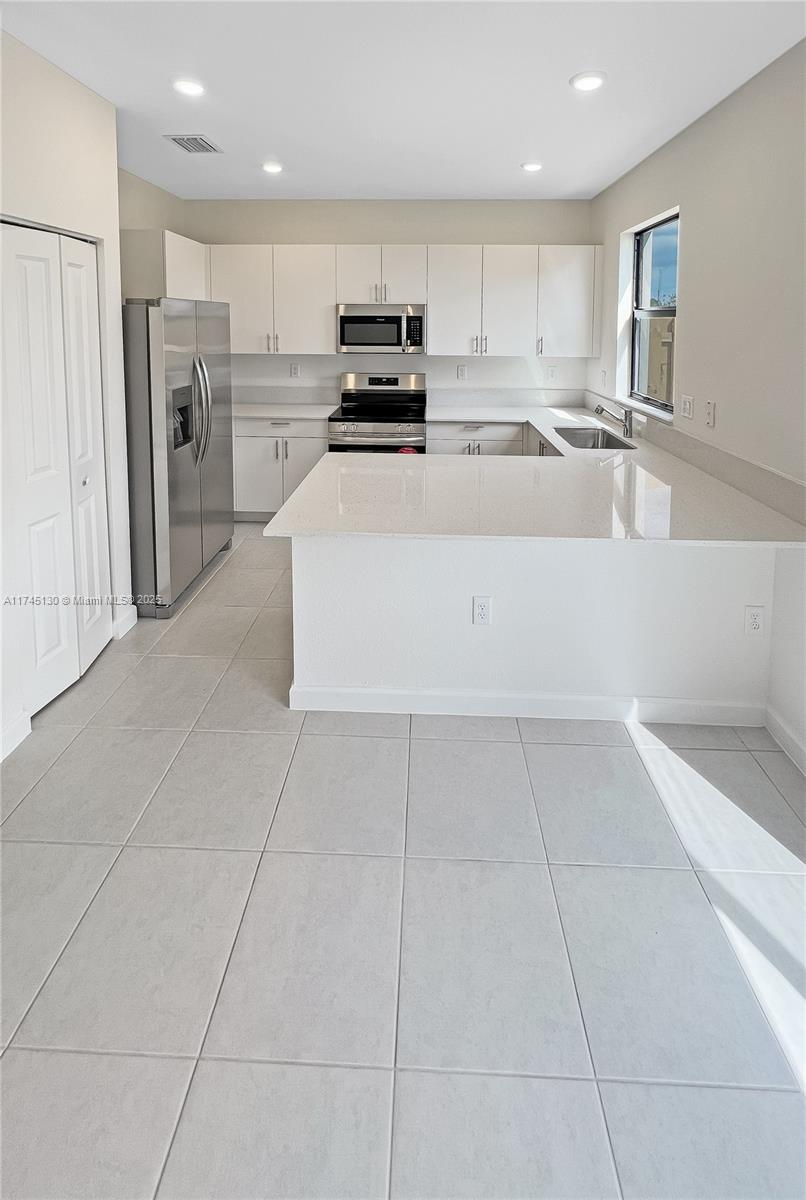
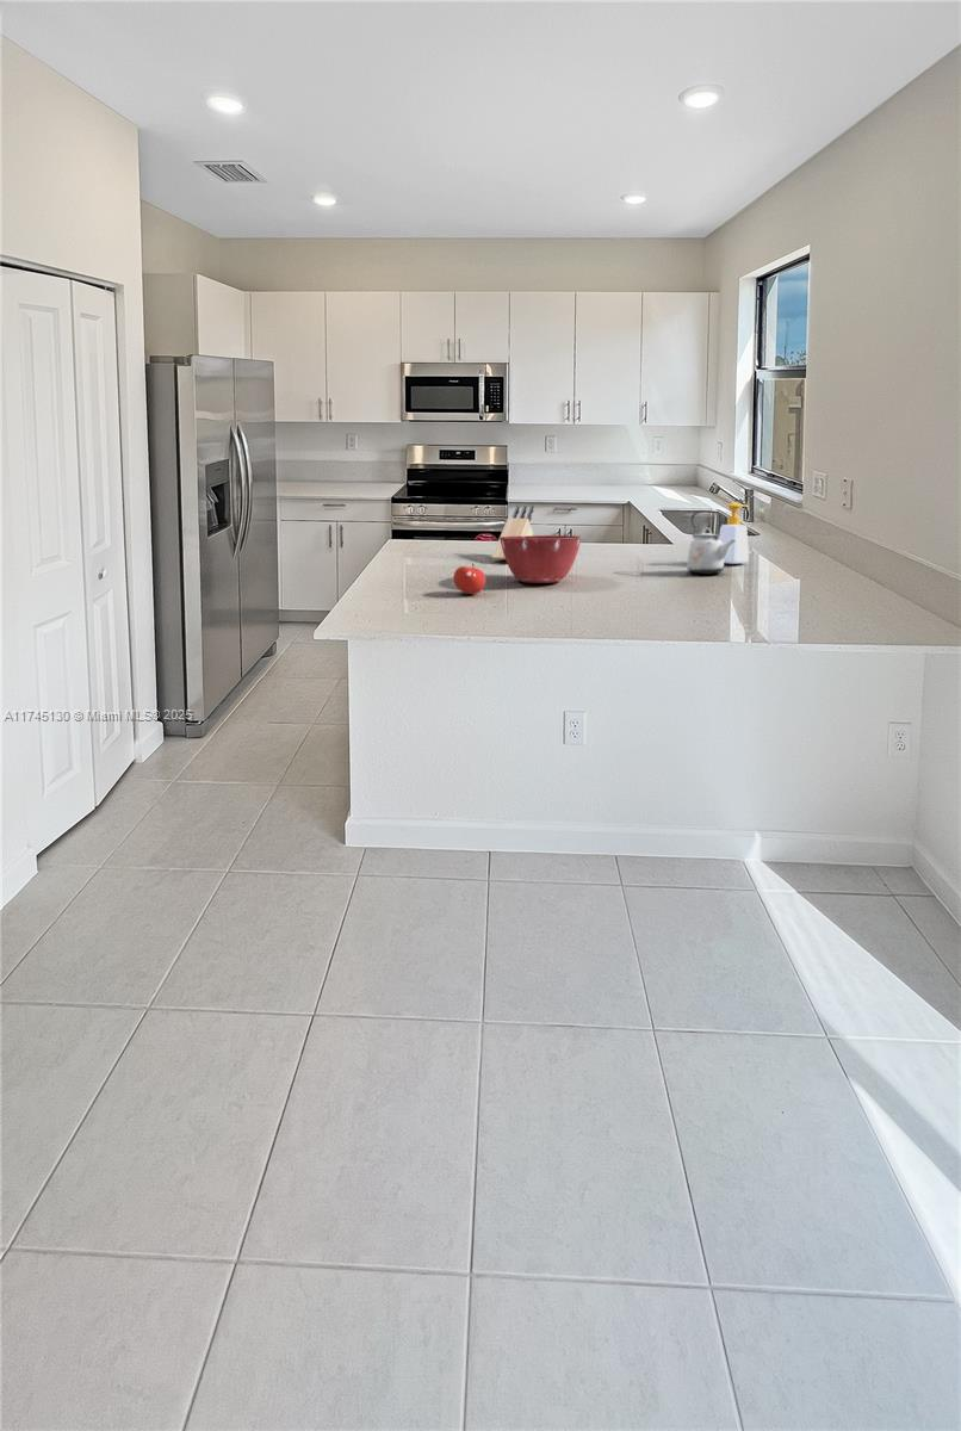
+ fruit [453,562,486,595]
+ kettle [686,509,736,575]
+ soap bottle [719,501,750,565]
+ knife block [490,503,535,560]
+ mixing bowl [498,534,583,584]
